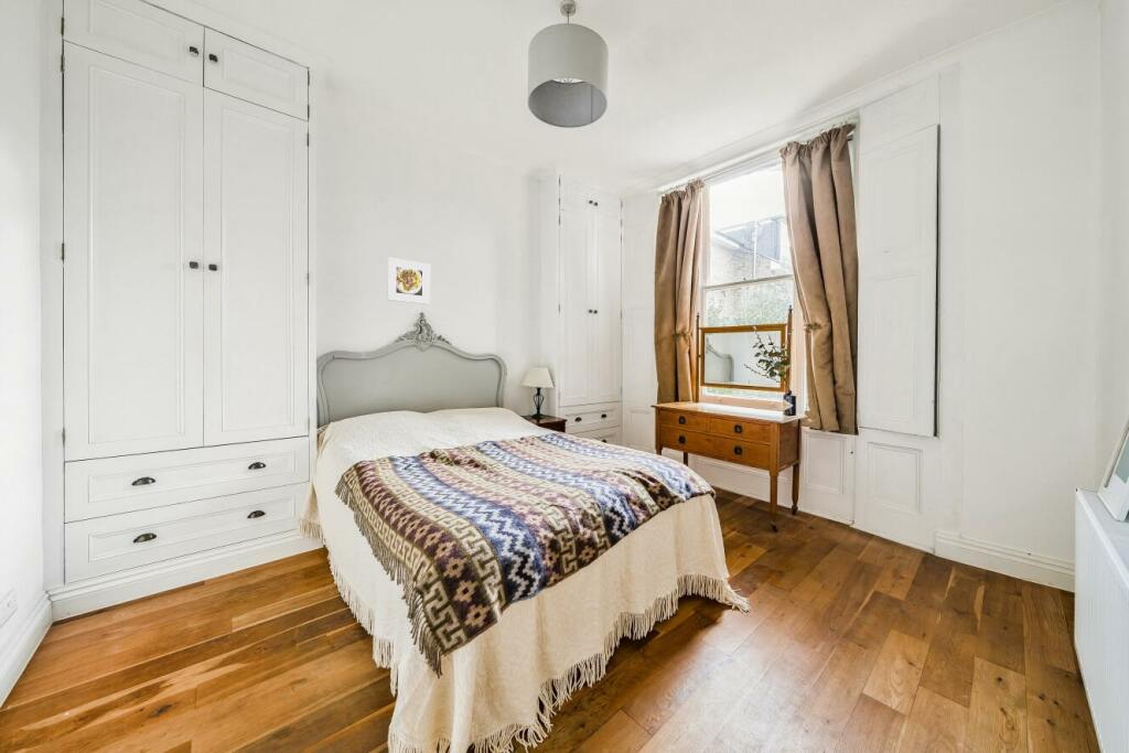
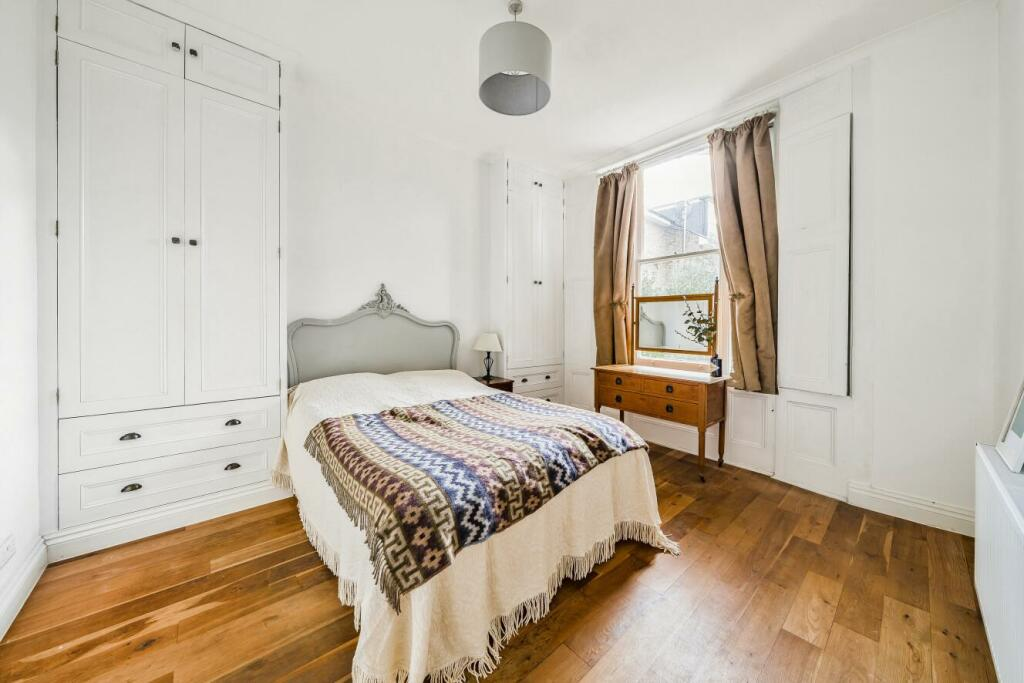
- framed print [386,257,431,305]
